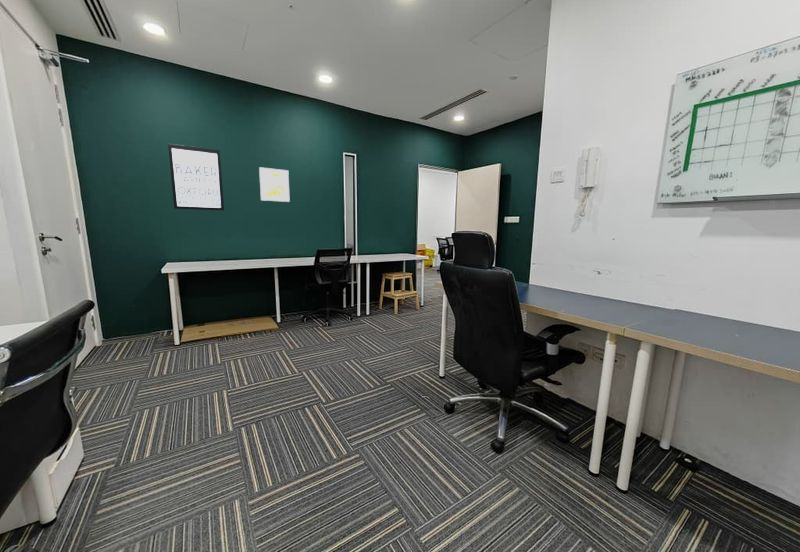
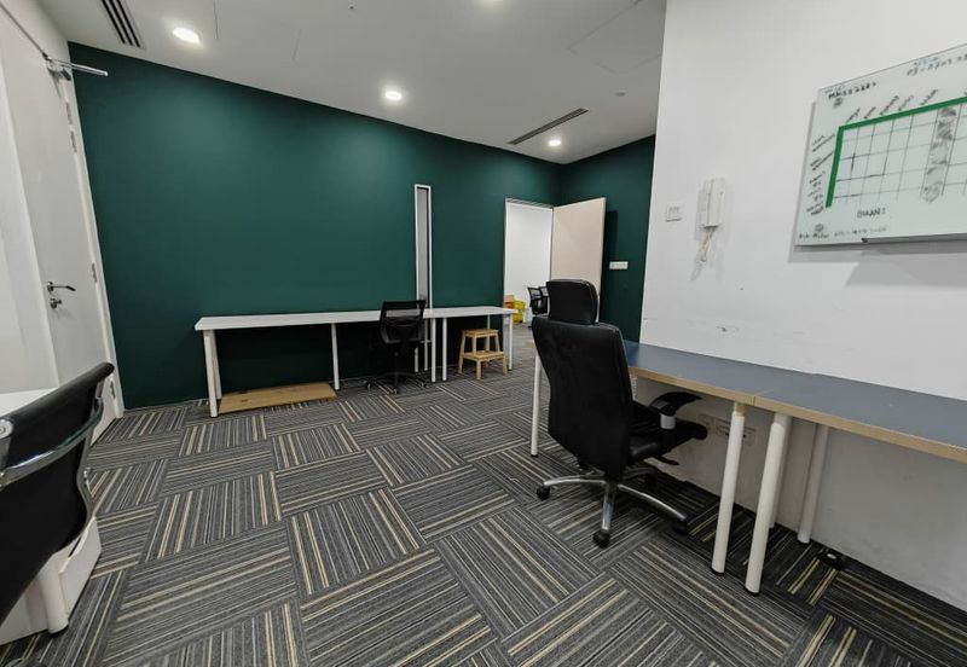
- wall art [167,143,225,211]
- wall art [258,166,291,203]
